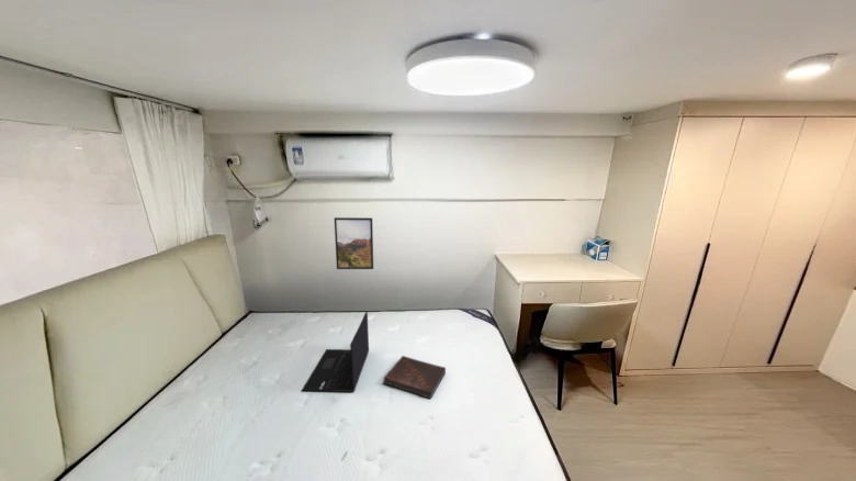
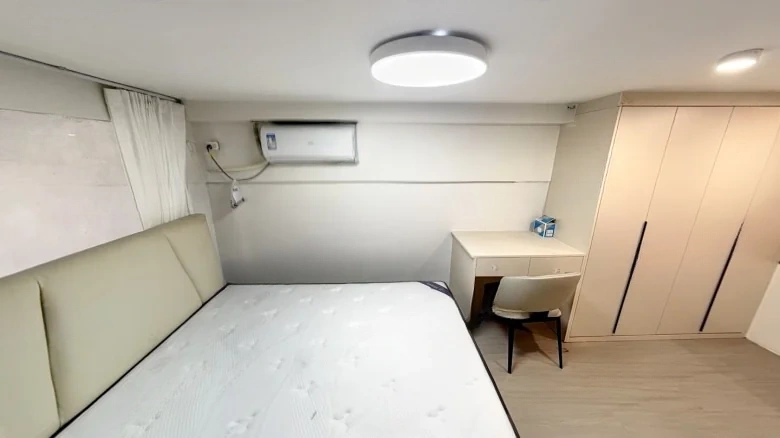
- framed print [334,216,374,270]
- book [382,355,447,400]
- laptop [301,311,370,393]
